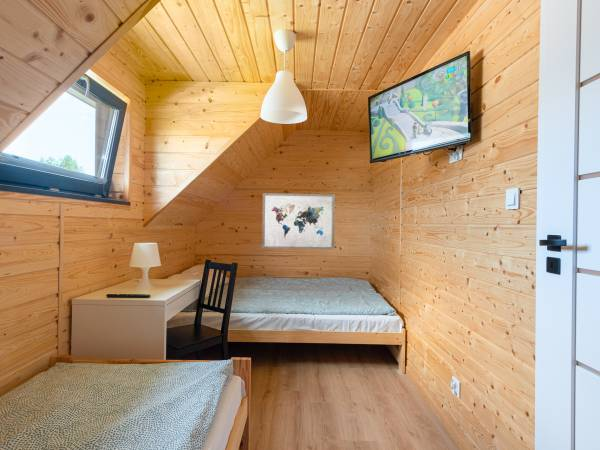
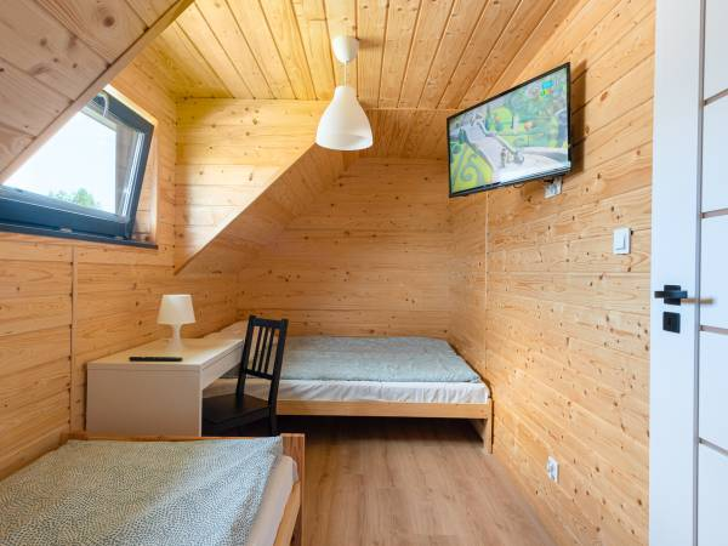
- wall art [261,192,336,250]
